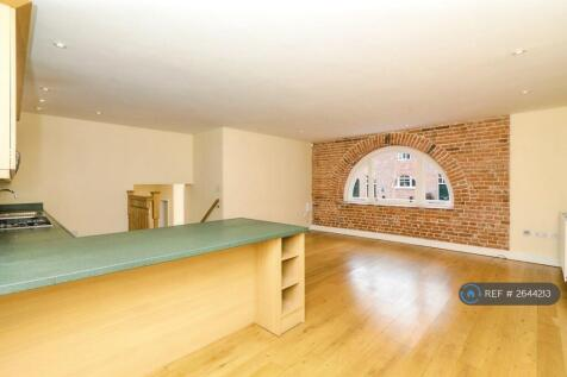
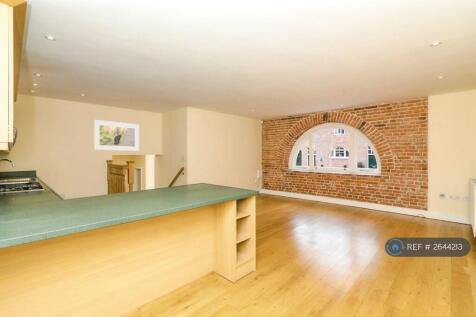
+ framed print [93,119,140,152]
